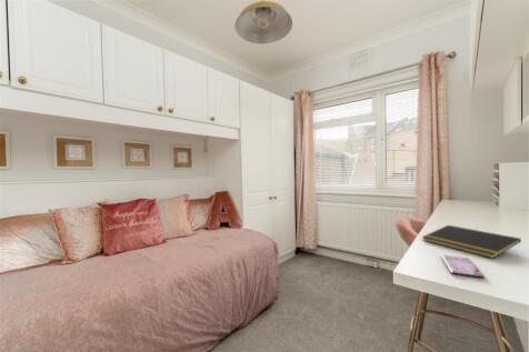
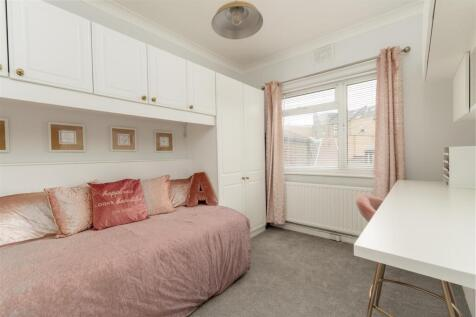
- notepad [421,224,522,260]
- smartphone [440,254,486,279]
